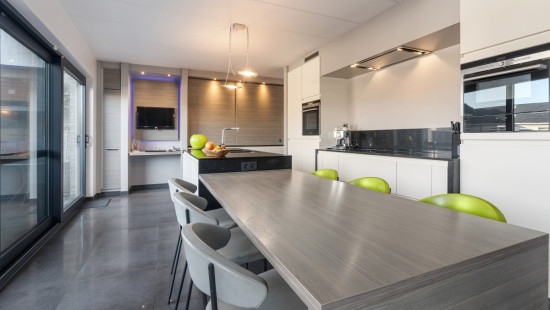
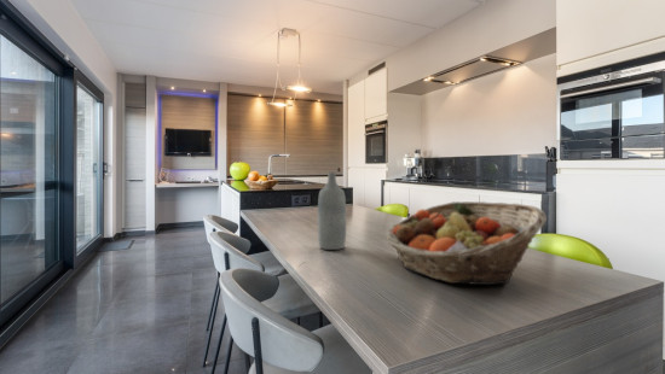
+ fruit basket [386,200,548,286]
+ bottle [317,171,347,251]
